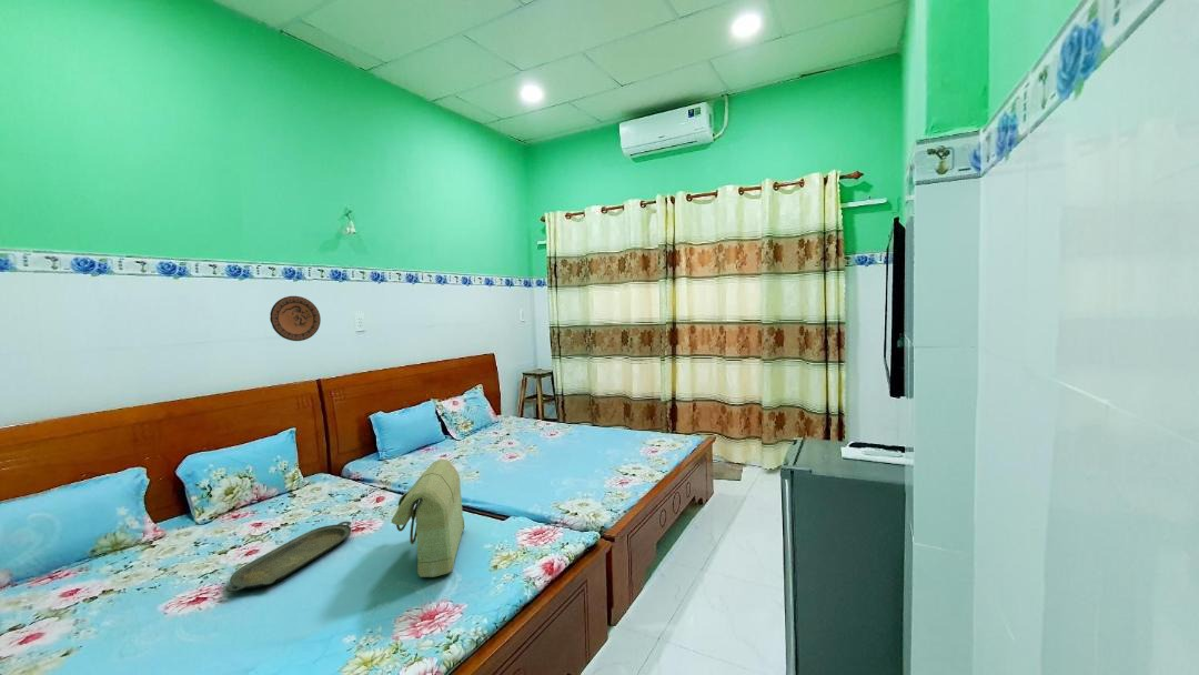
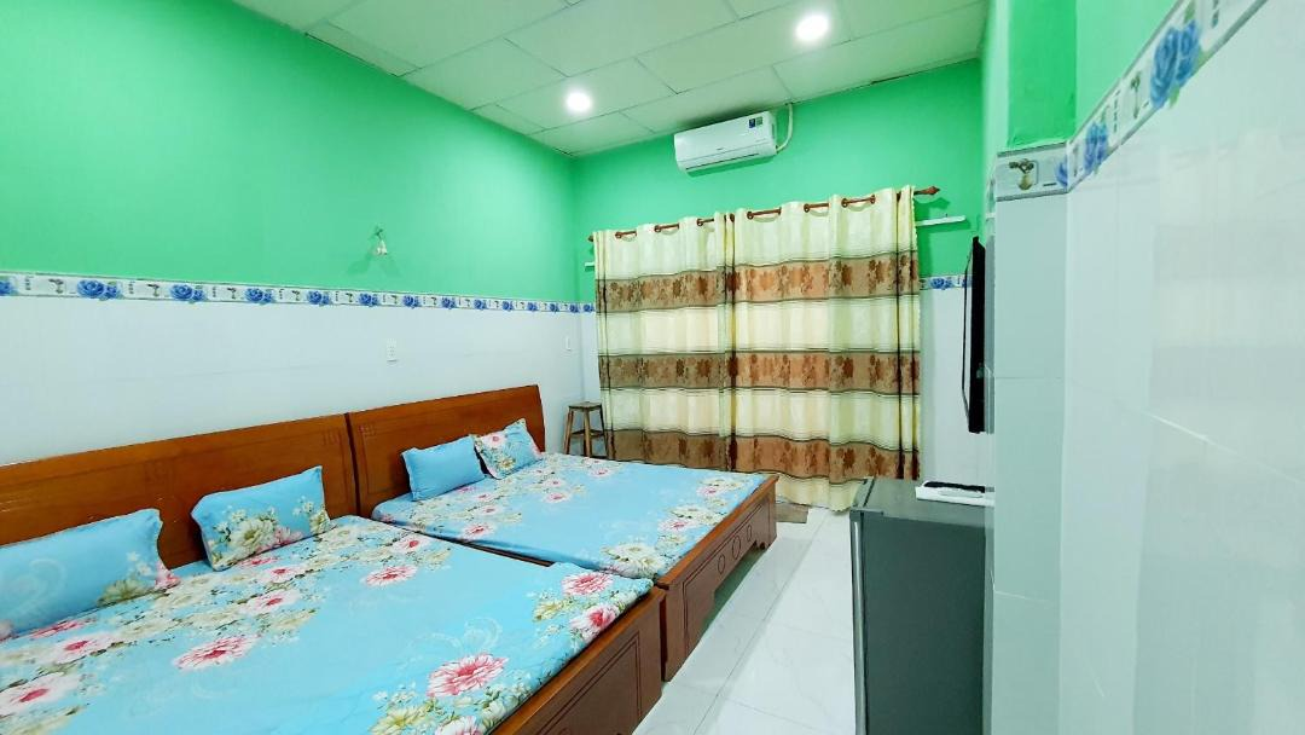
- serving tray [225,521,352,593]
- handbag [391,459,465,578]
- decorative plate [269,295,322,342]
